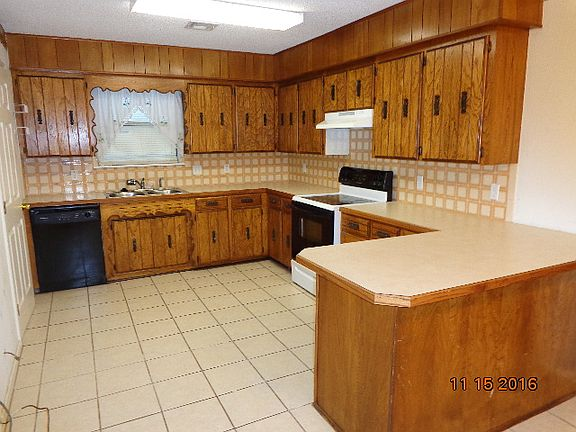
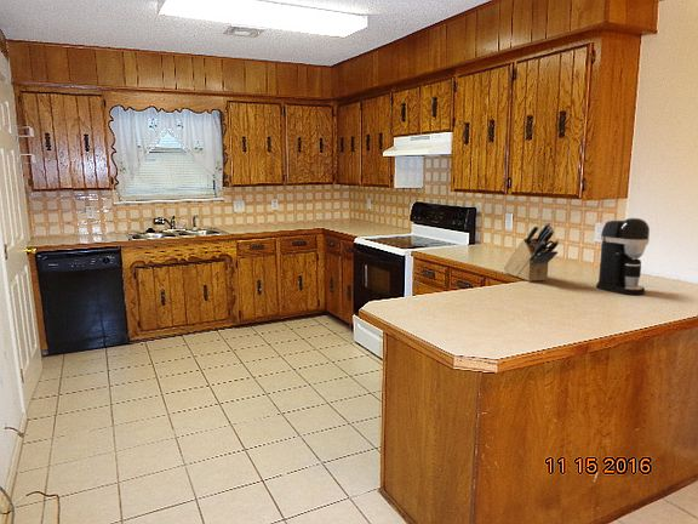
+ coffee maker [595,217,651,296]
+ knife block [503,222,560,283]
